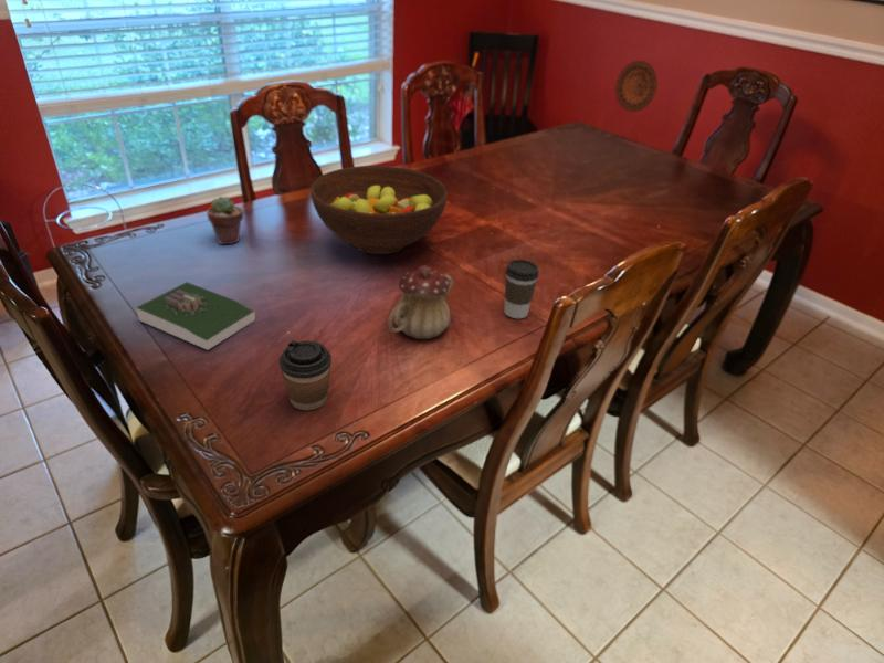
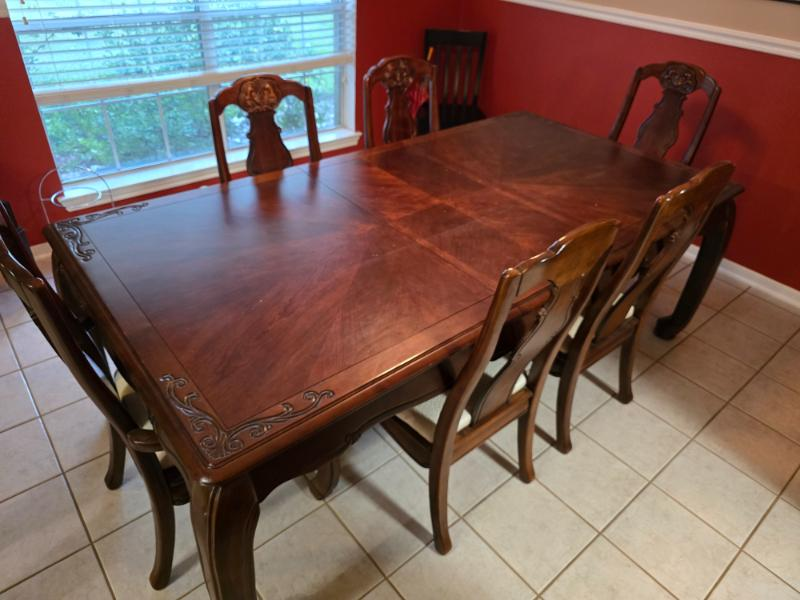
- potted succulent [206,194,244,245]
- fruit bowl [309,165,449,255]
- book [135,281,256,351]
- decorative plate [614,60,659,113]
- teapot [387,264,455,340]
- coffee cup [503,259,540,319]
- coffee cup [278,339,333,411]
